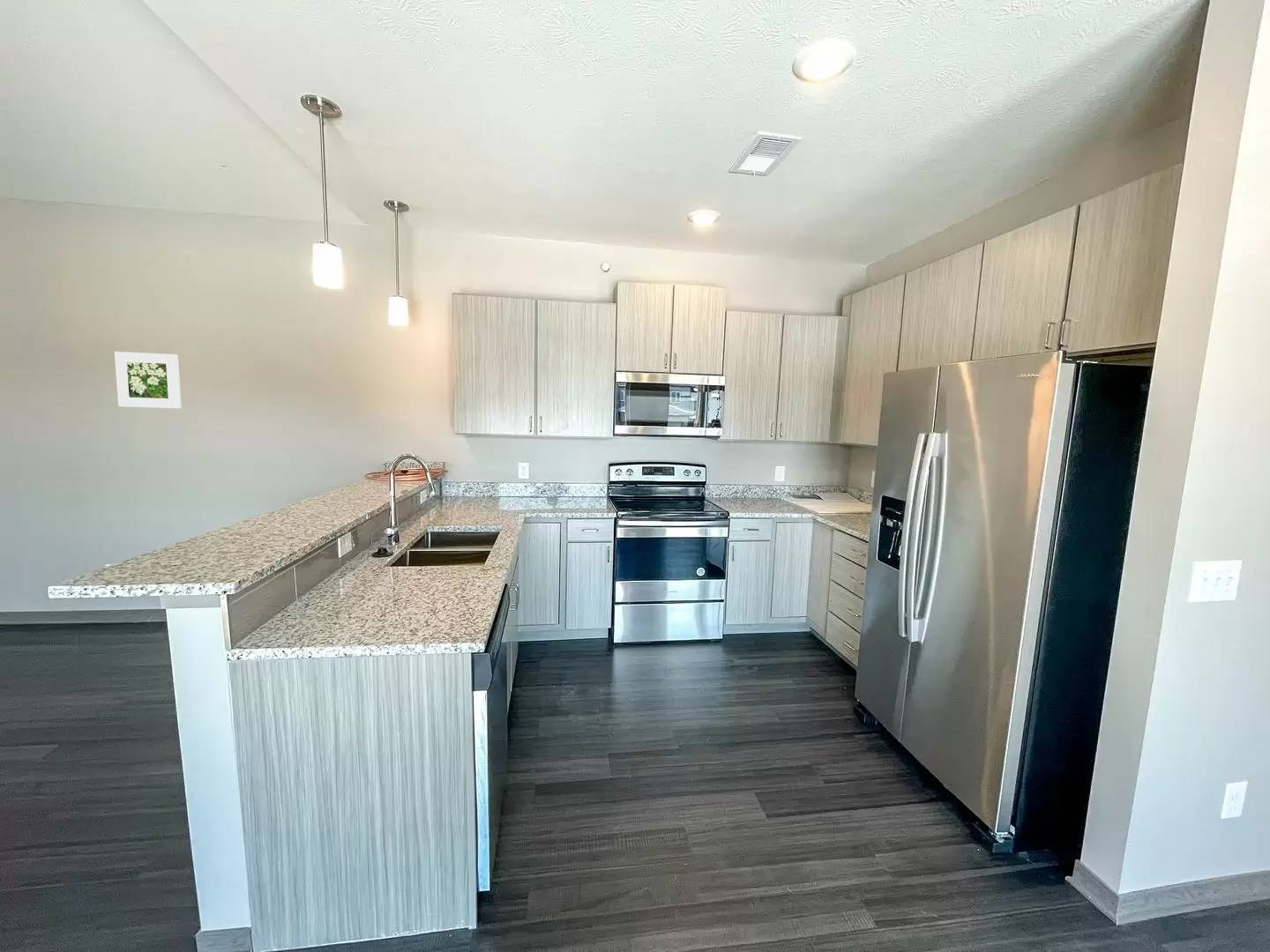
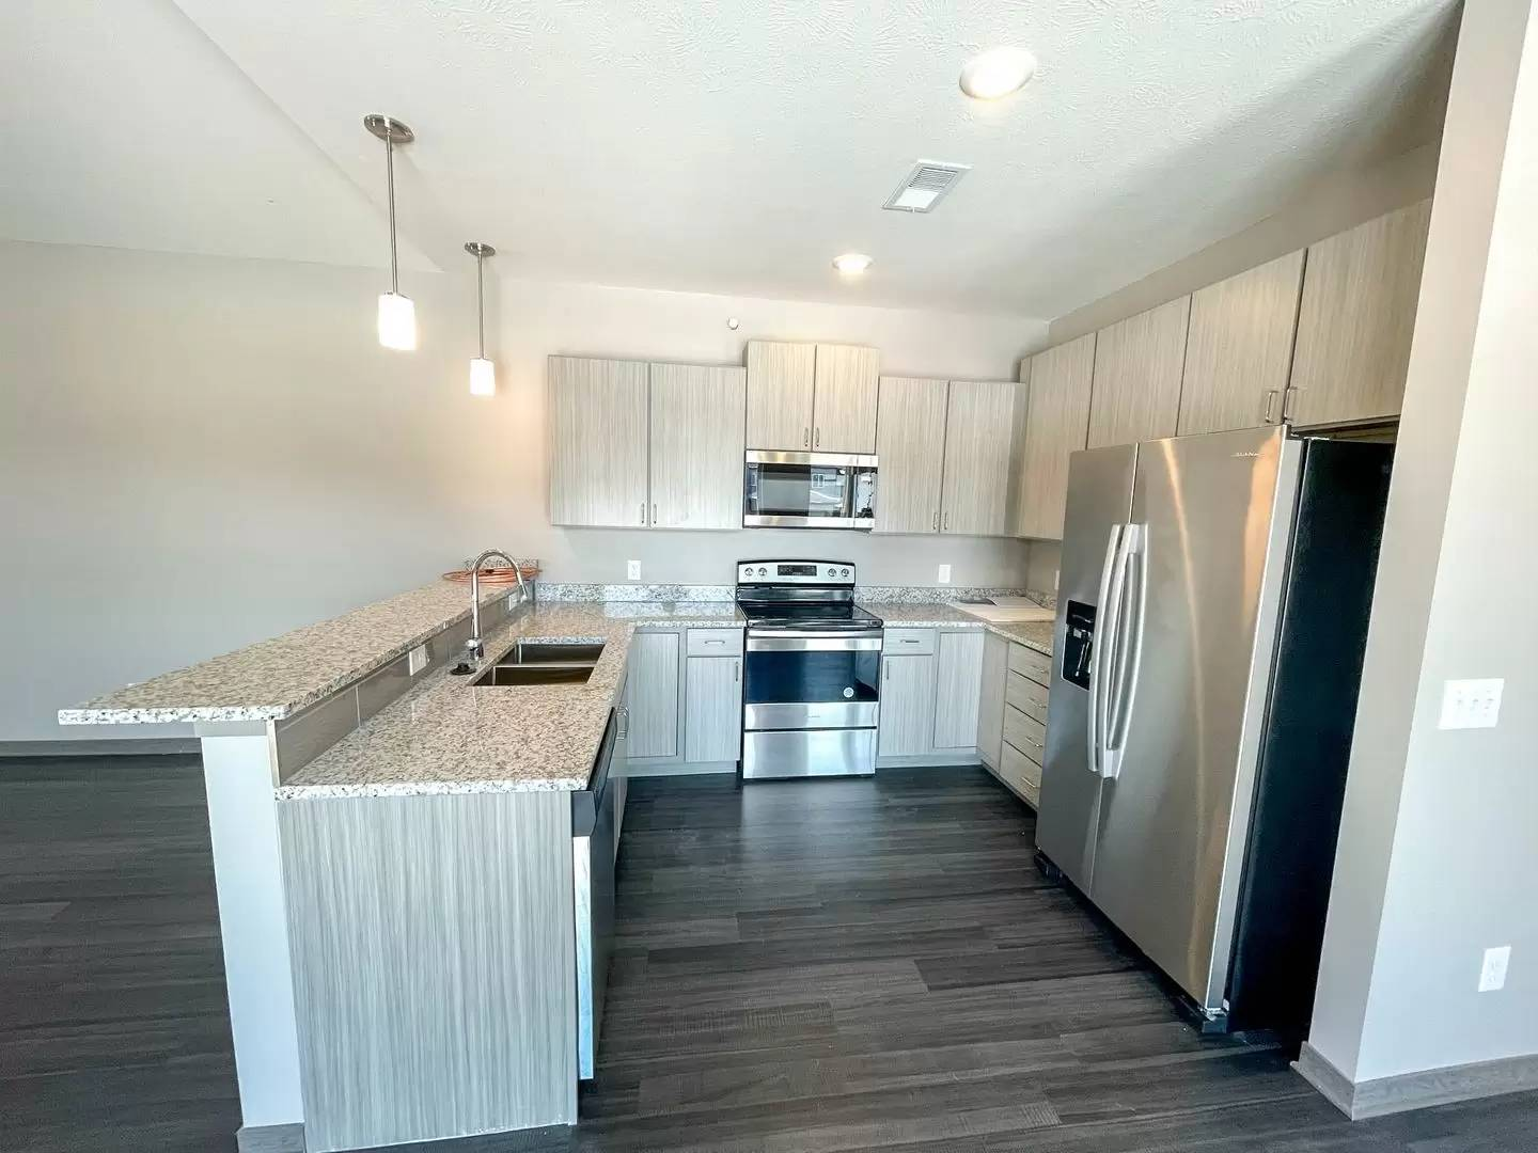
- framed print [114,351,182,410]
